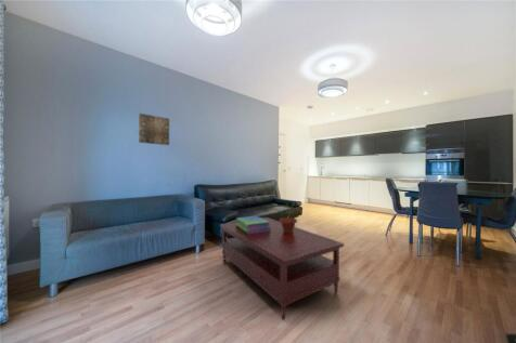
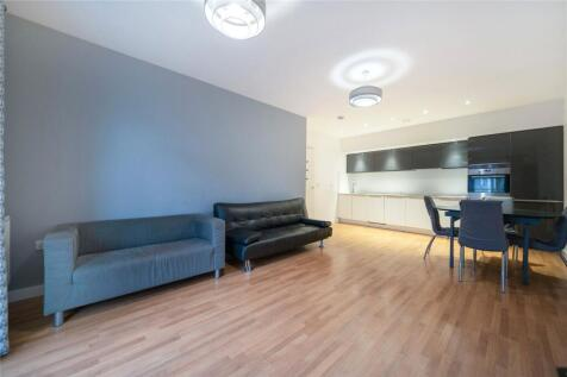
- coffee table [219,216,345,321]
- potted plant [279,202,299,233]
- wall art [138,113,170,146]
- stack of books [235,215,270,234]
